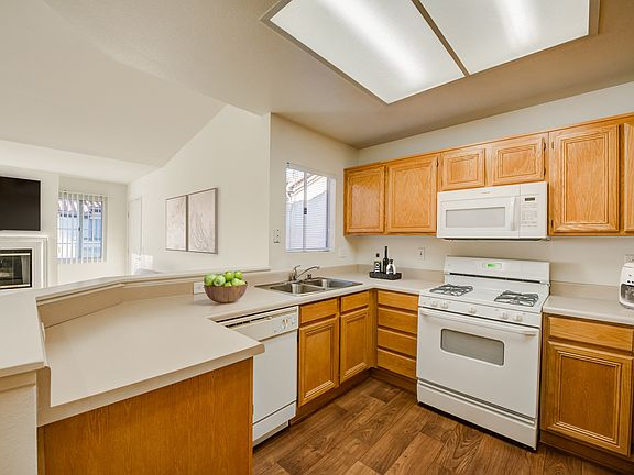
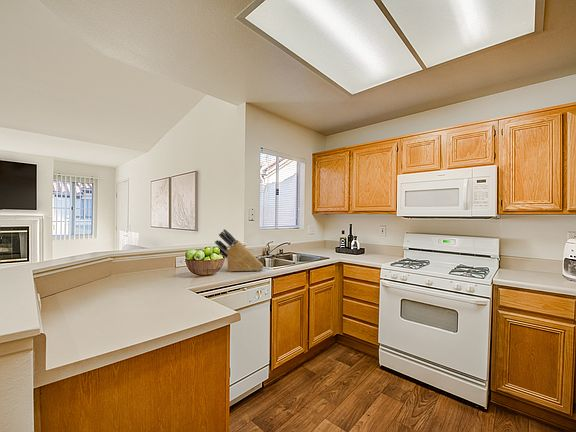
+ knife block [214,228,264,273]
